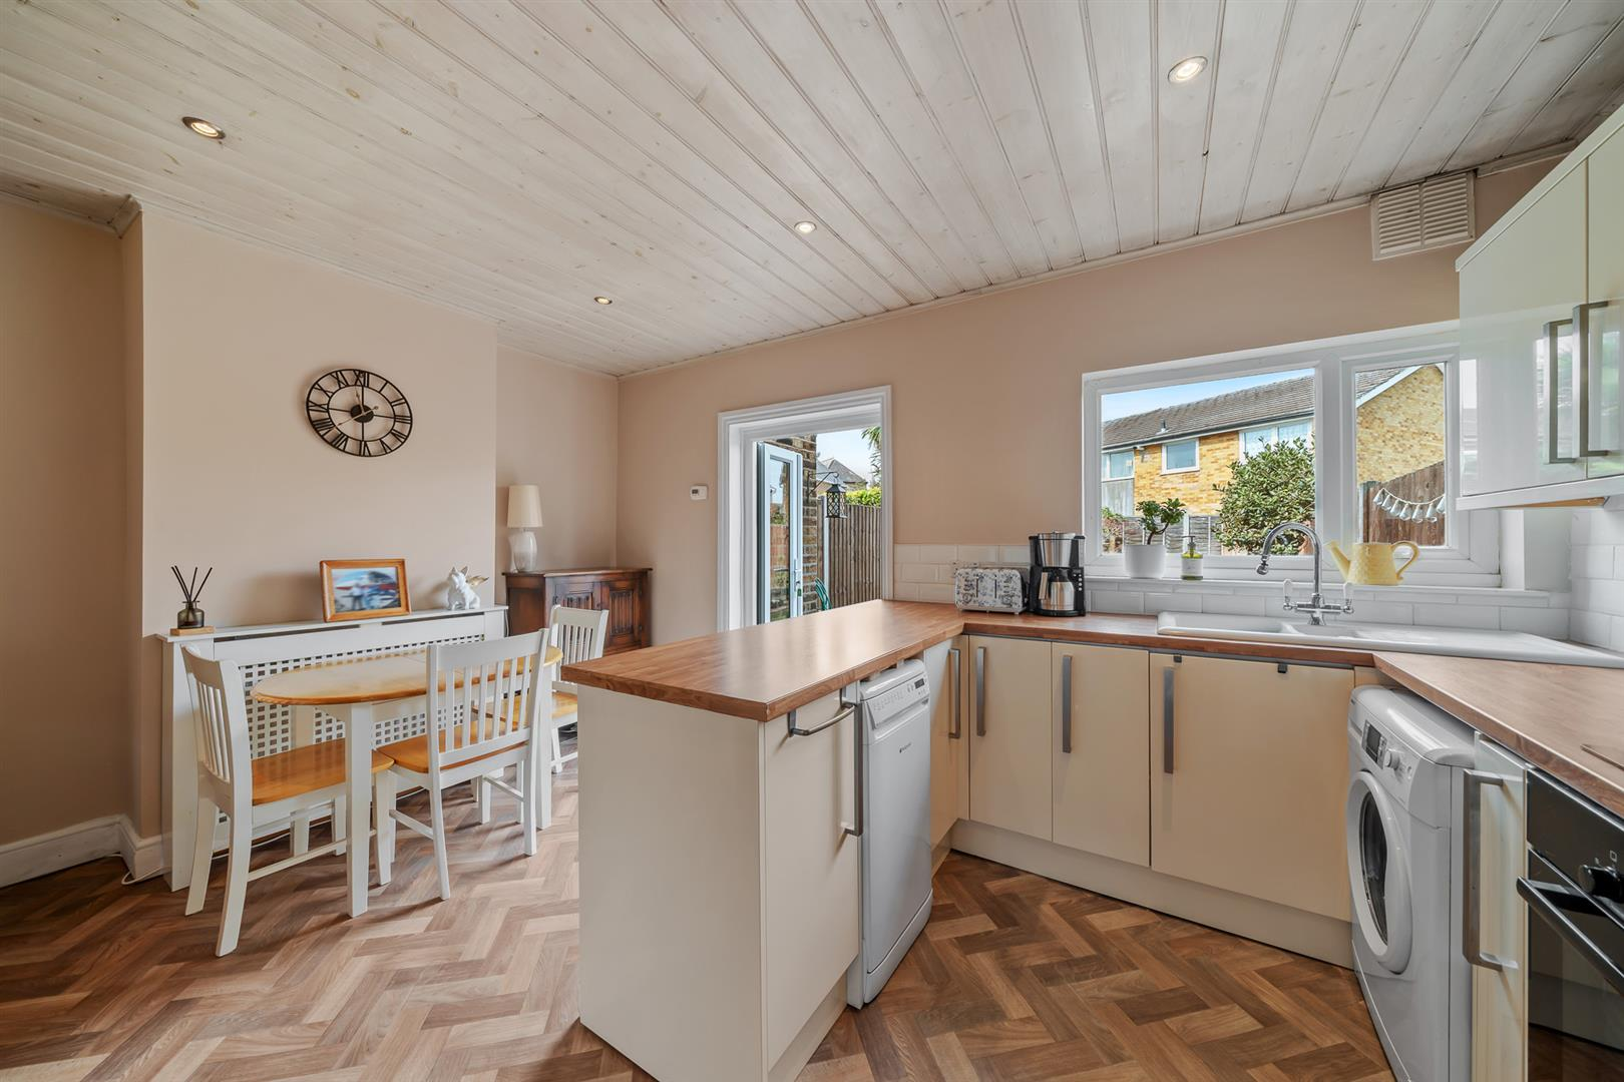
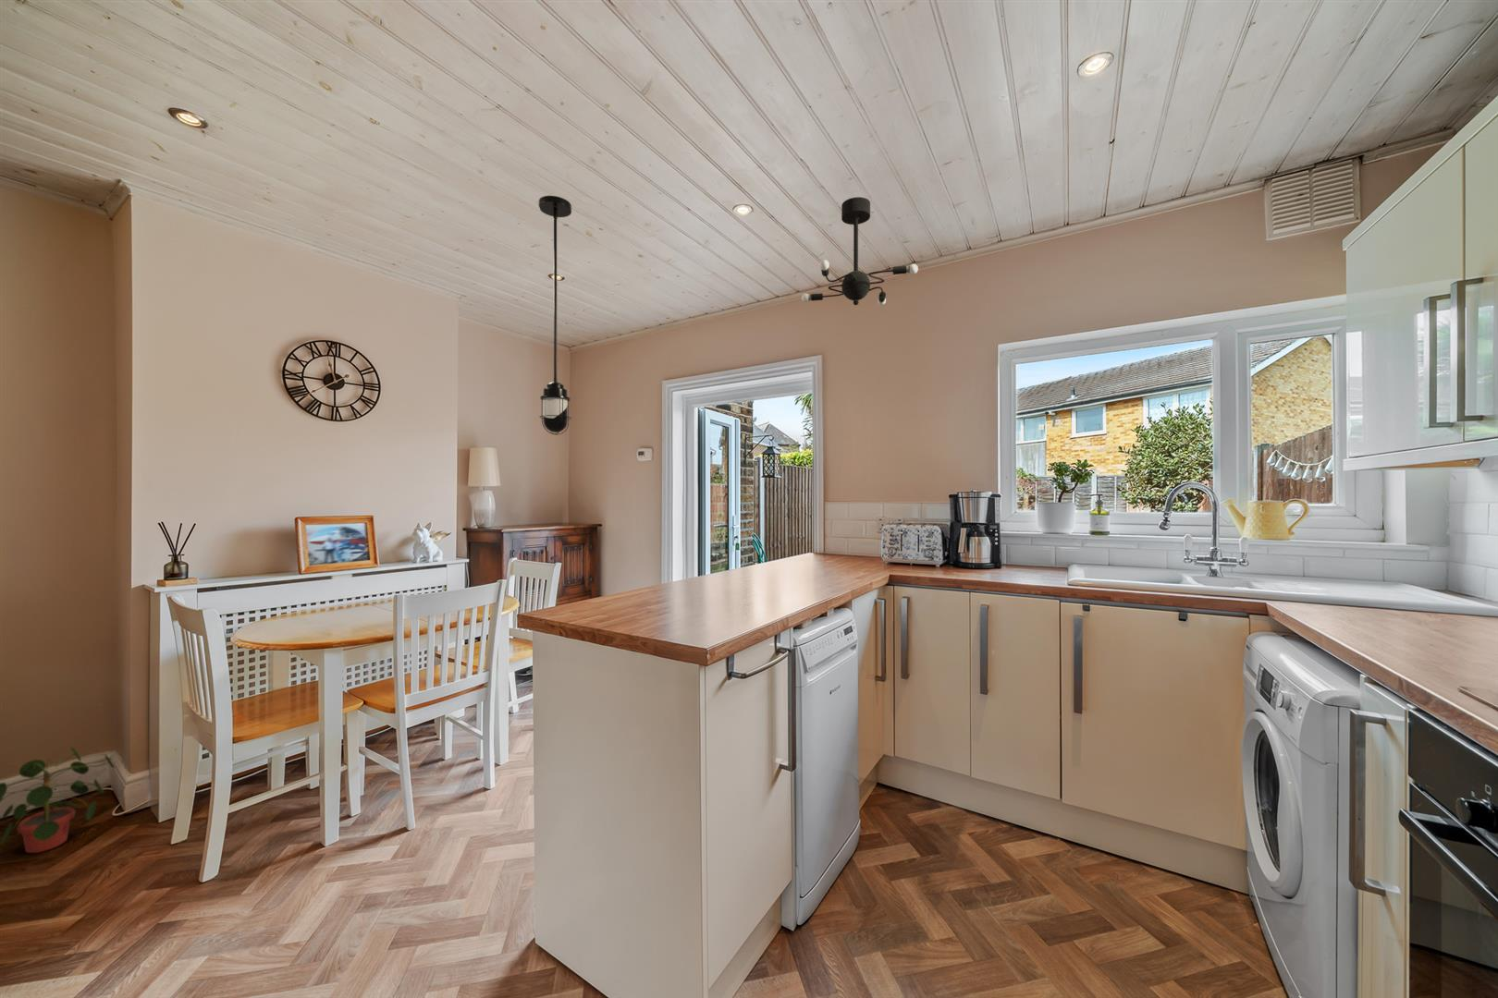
+ potted plant [0,746,116,854]
+ ceiling light fixture [800,196,920,306]
+ light fixture [538,195,573,437]
